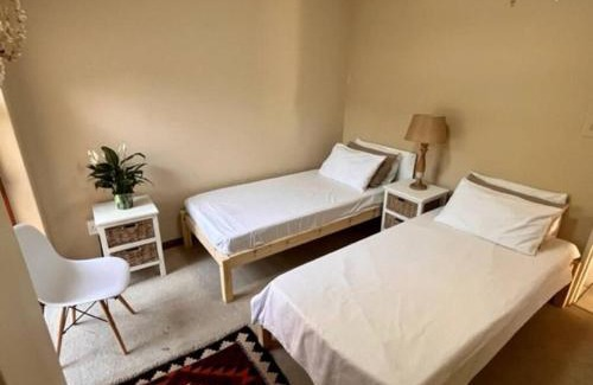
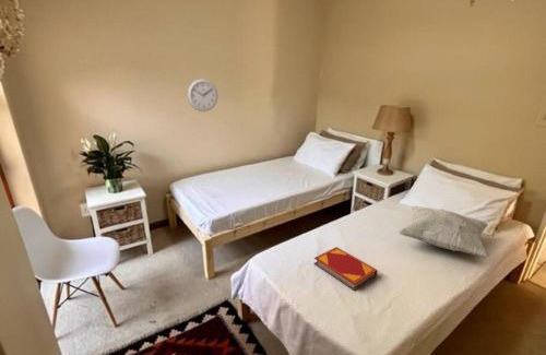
+ hardback book [313,246,379,292]
+ wall clock [187,78,218,113]
+ decorative pillow [397,205,490,259]
